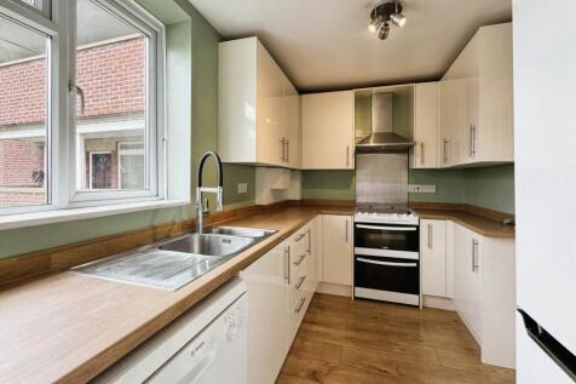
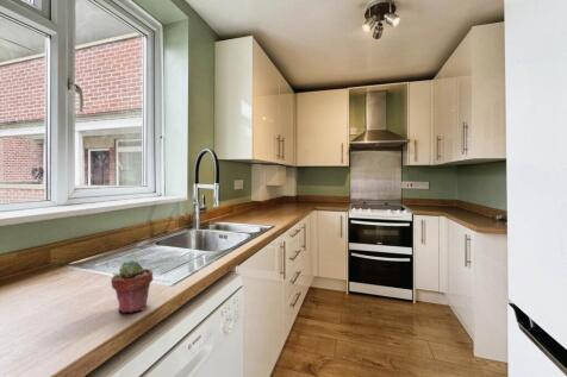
+ potted succulent [110,259,154,314]
